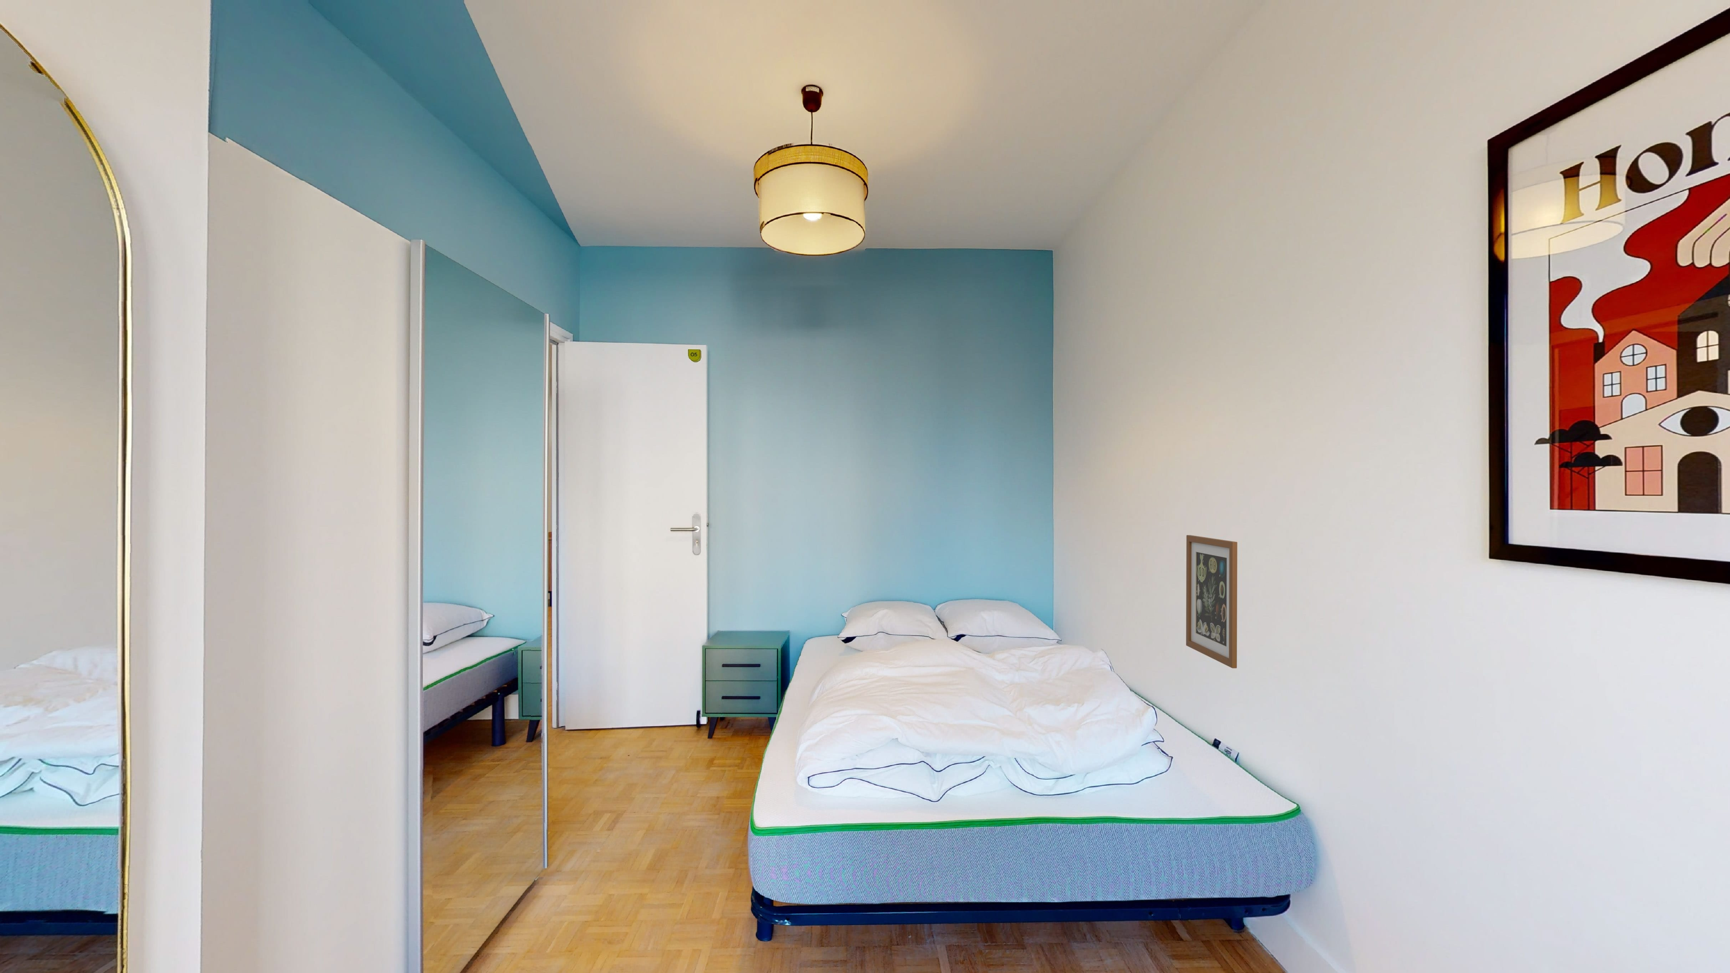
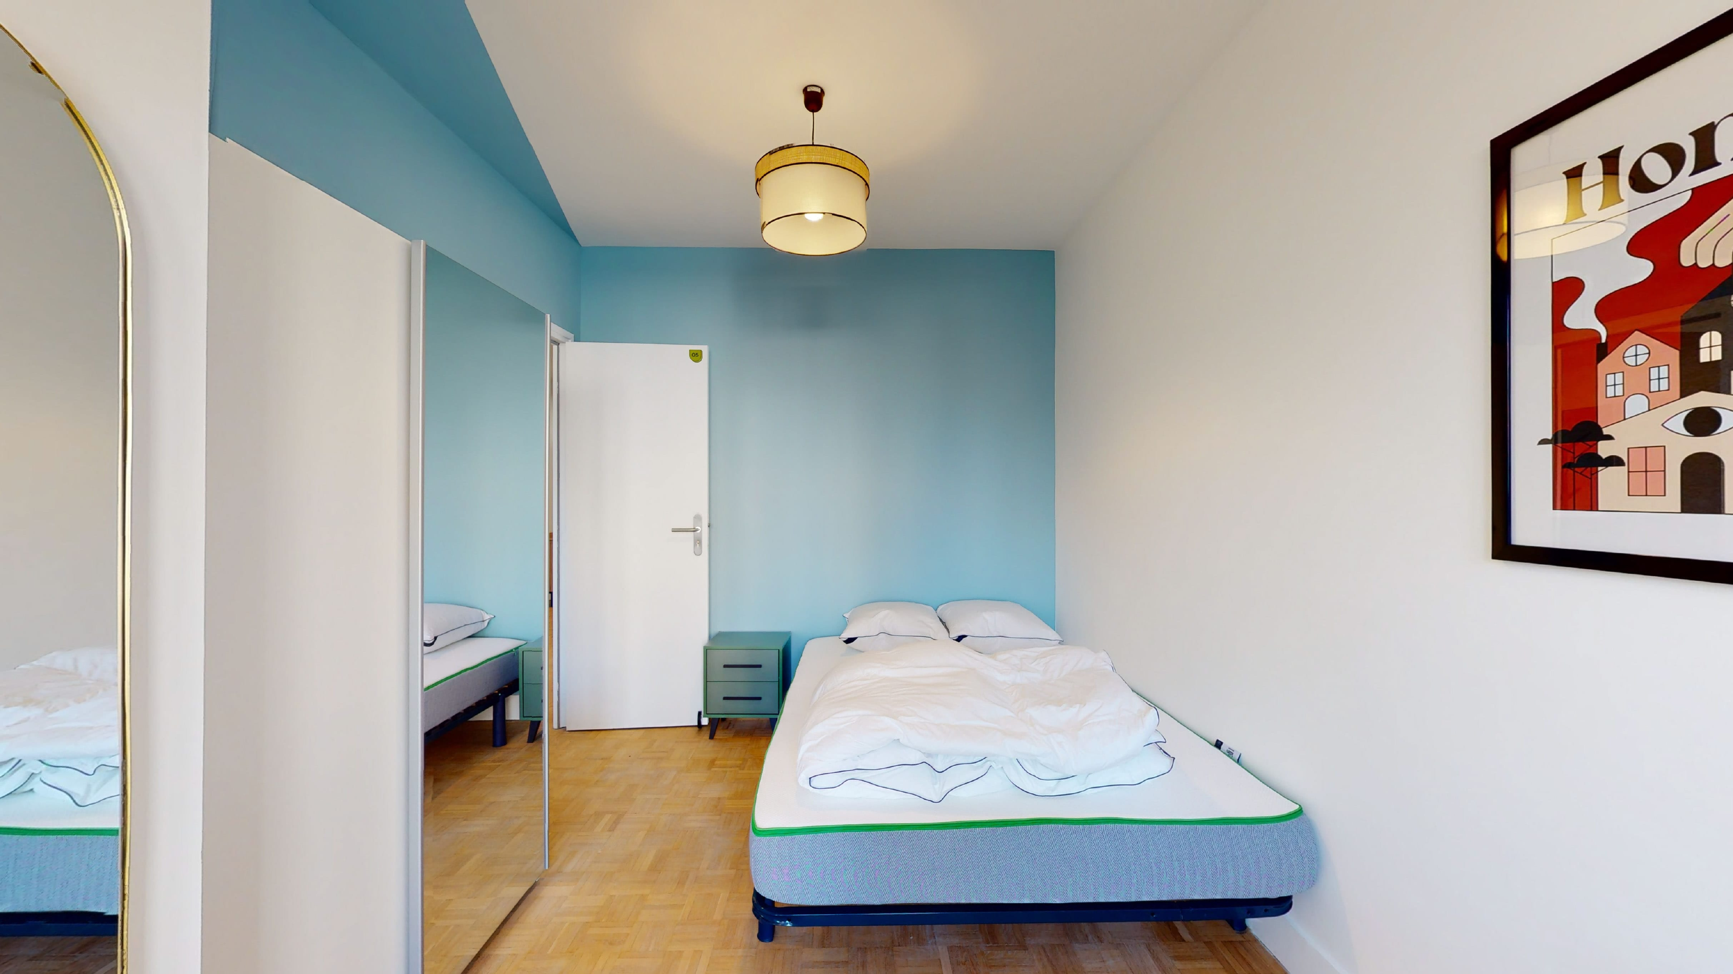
- wall art [1186,535,1238,669]
